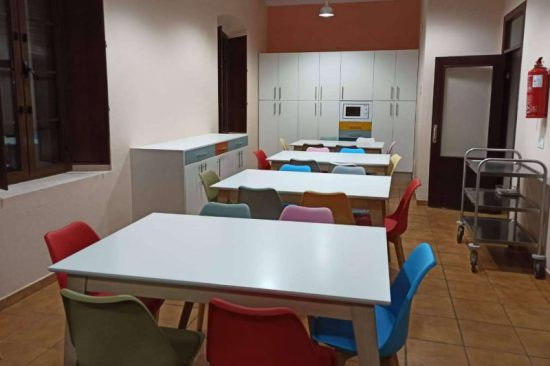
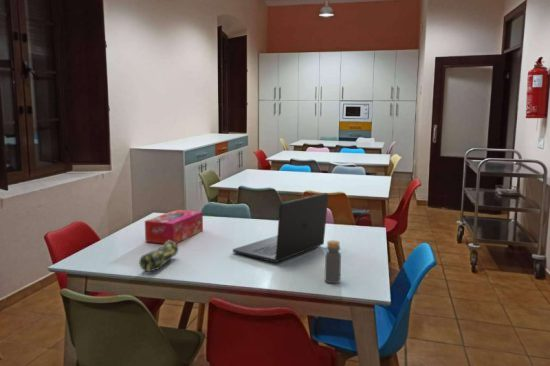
+ pencil case [138,240,179,273]
+ laptop [232,192,329,263]
+ tissue box [144,209,204,245]
+ bottle [324,239,342,285]
